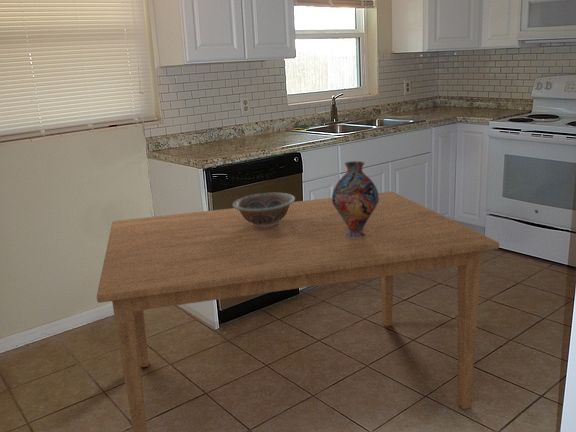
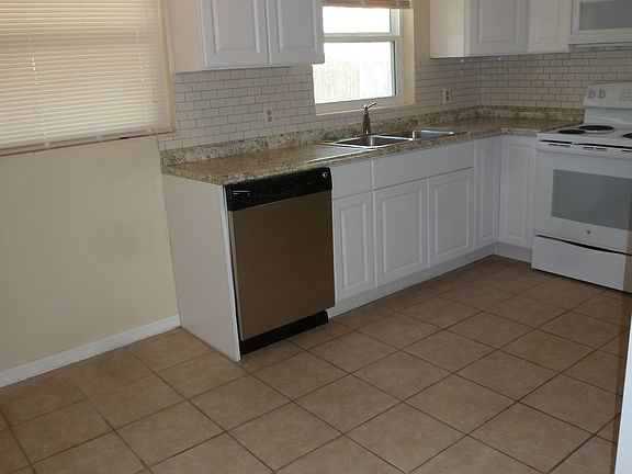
- dining table [96,191,500,432]
- vase [331,160,379,238]
- decorative bowl [232,192,296,227]
